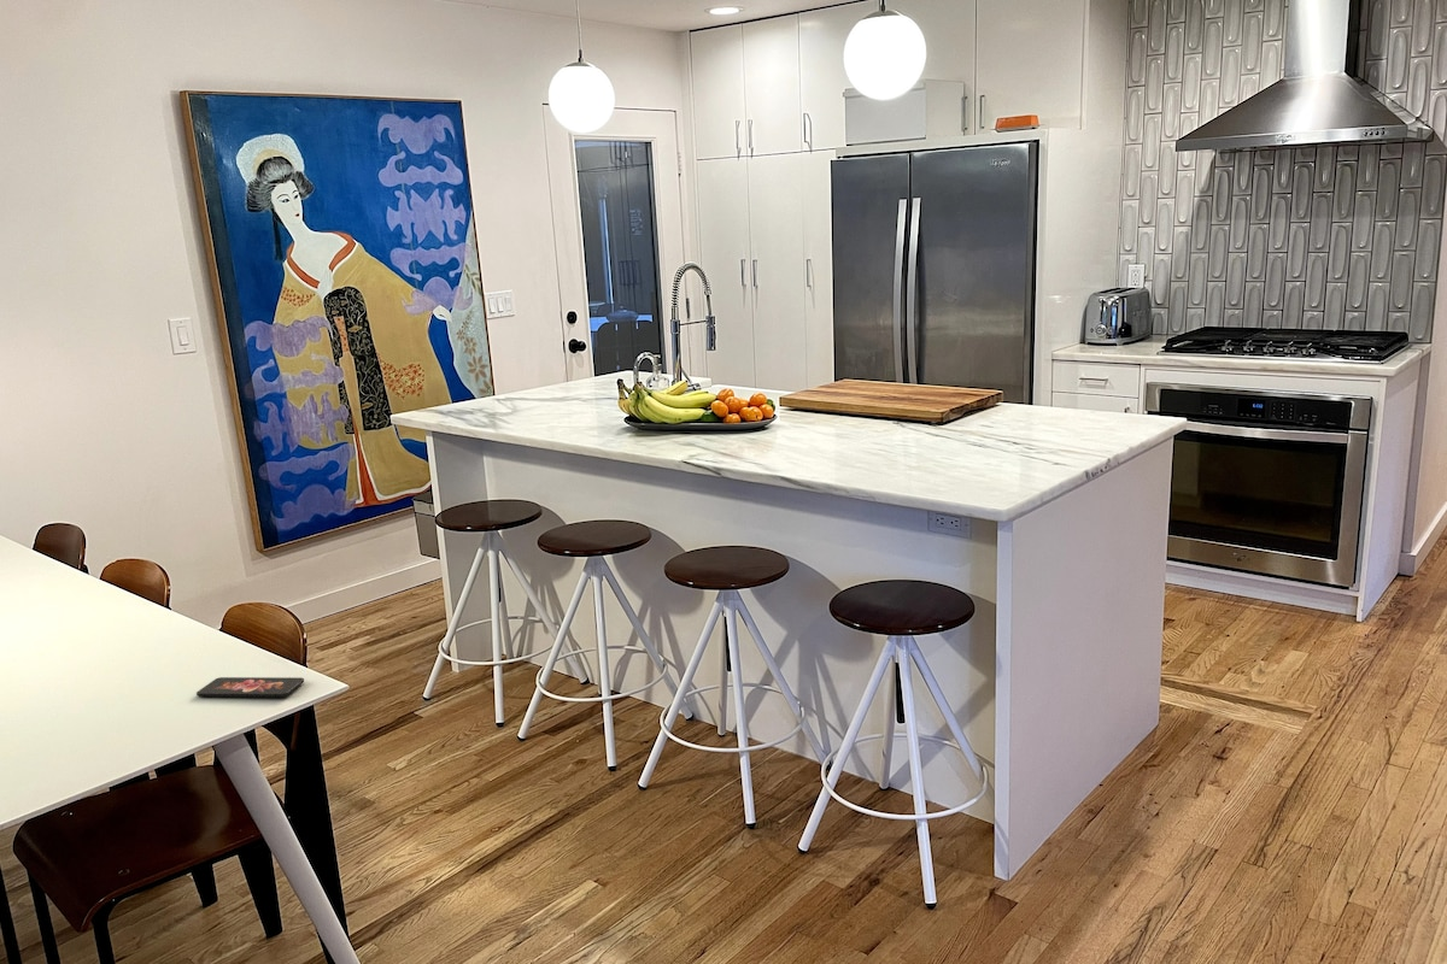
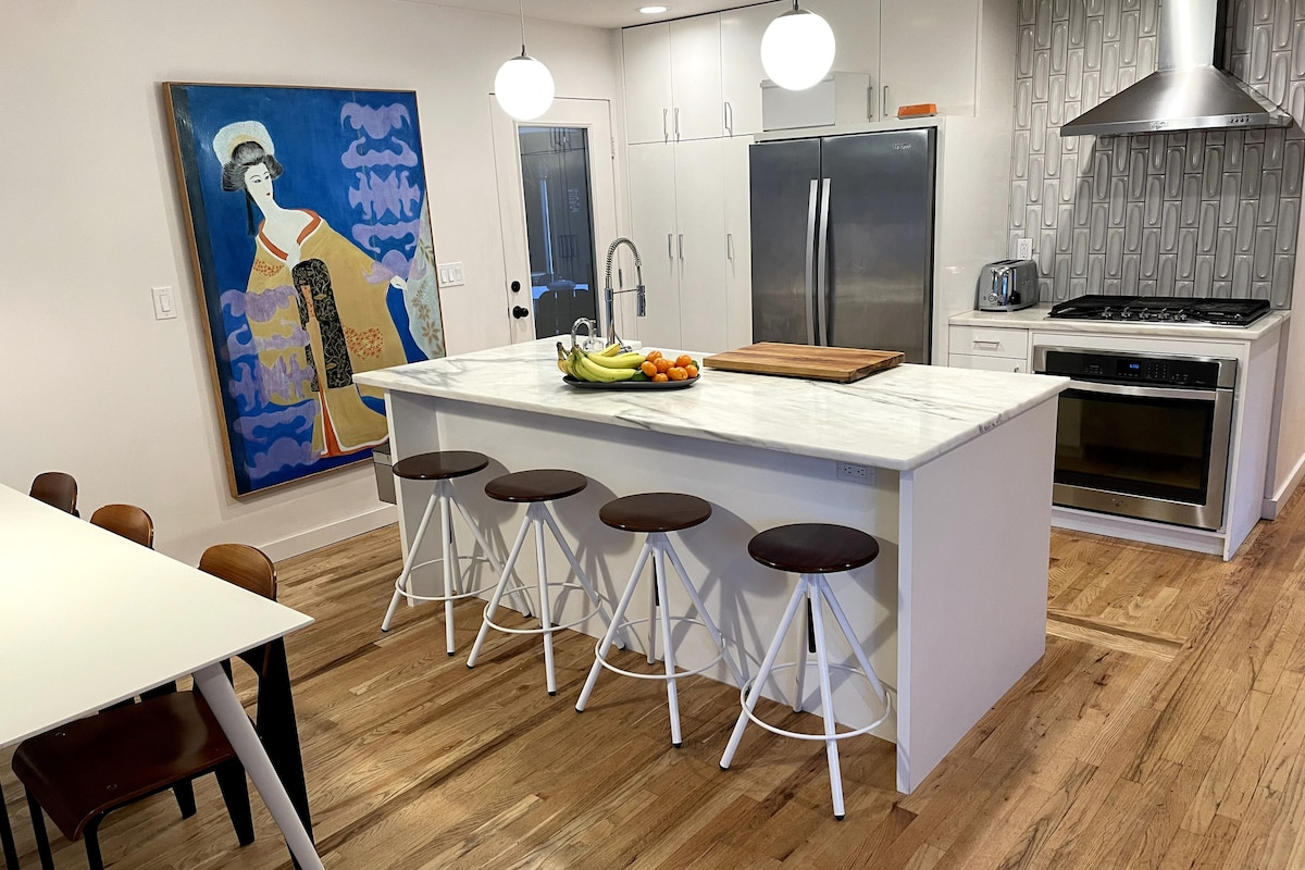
- smartphone [195,676,305,698]
